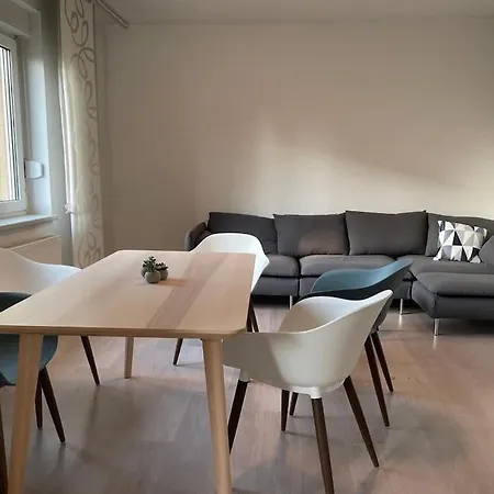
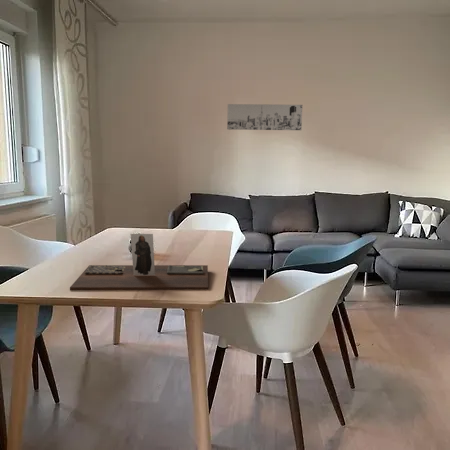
+ wall art [226,103,303,131]
+ decorative tray [69,233,209,291]
